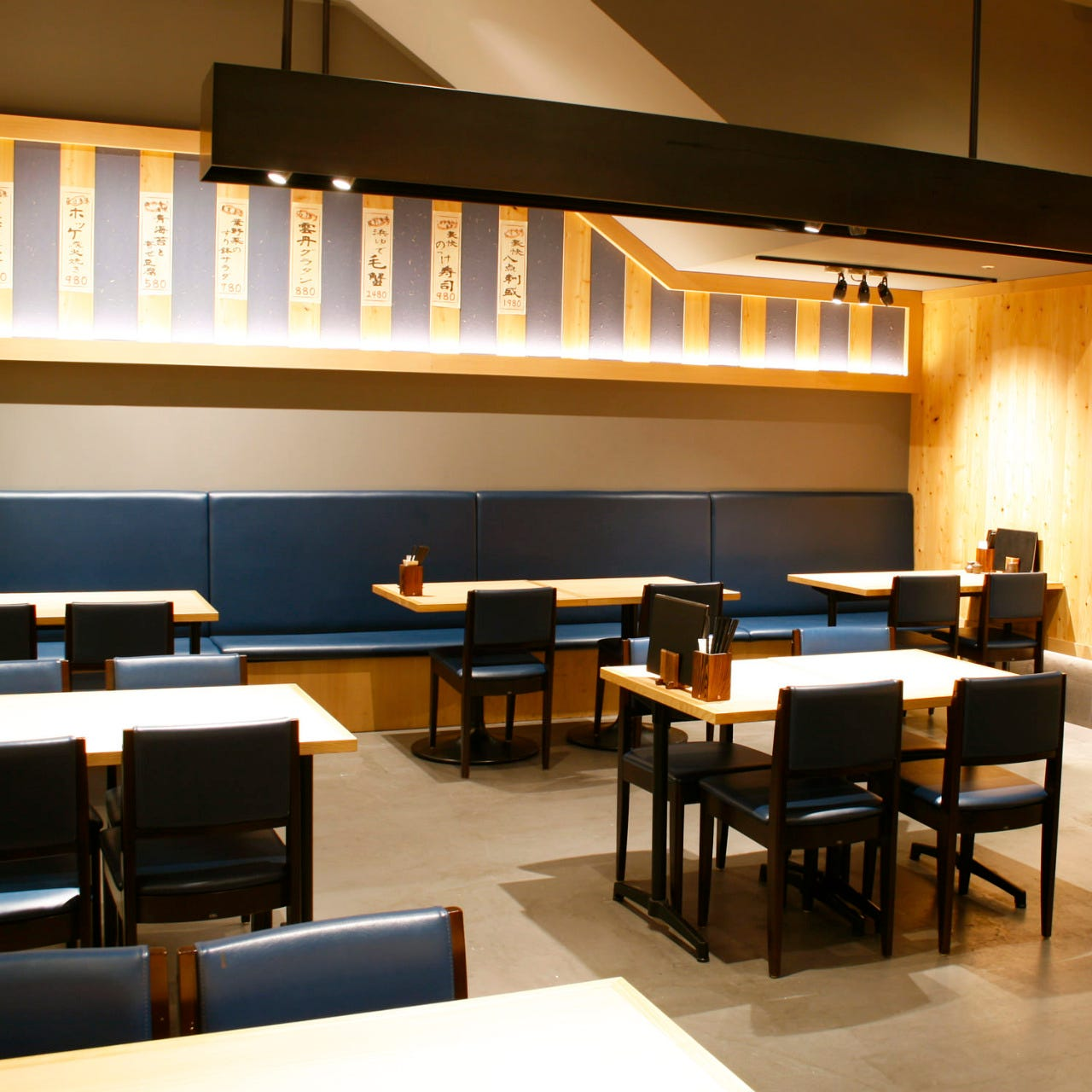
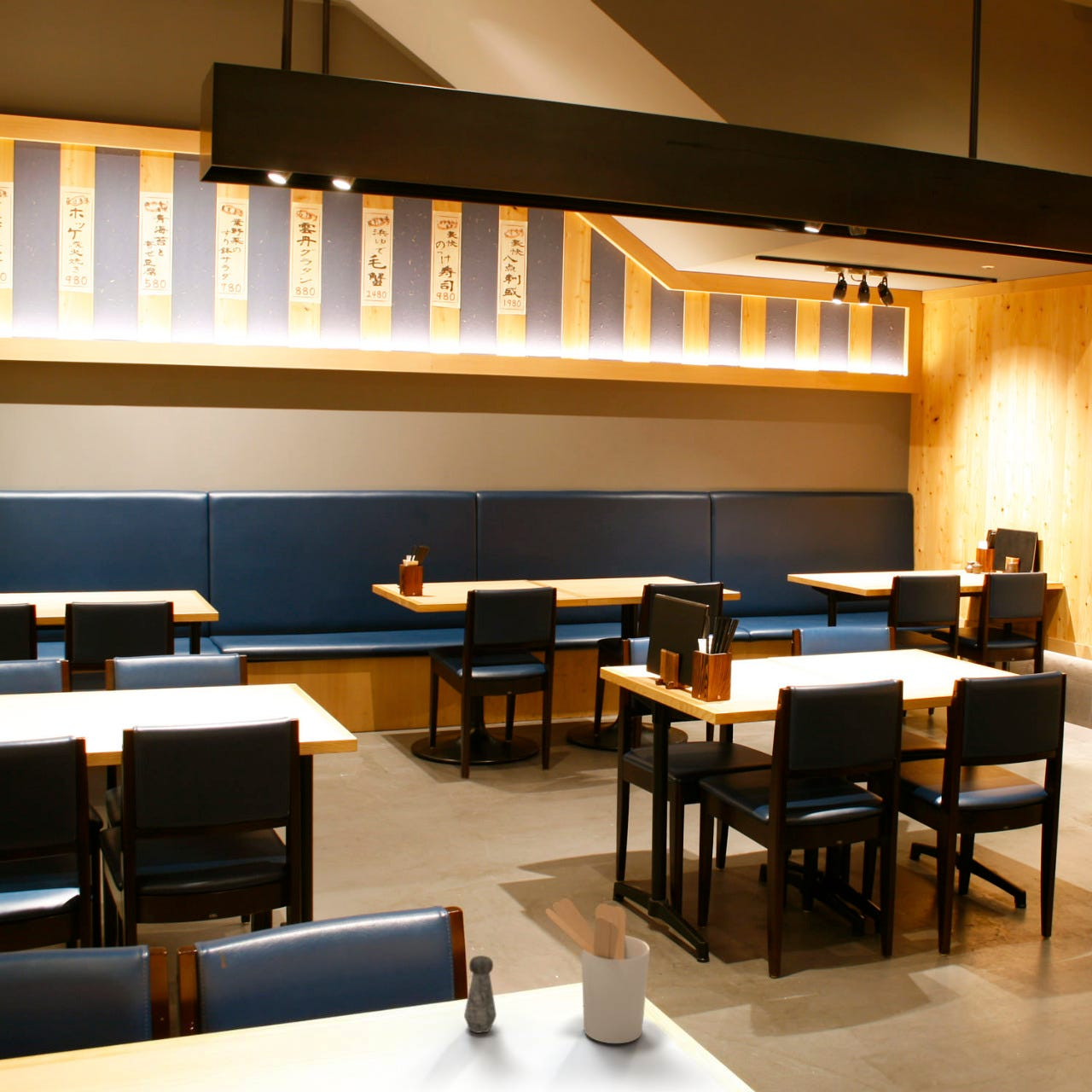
+ utensil holder [544,897,651,1044]
+ salt shaker [463,955,497,1034]
